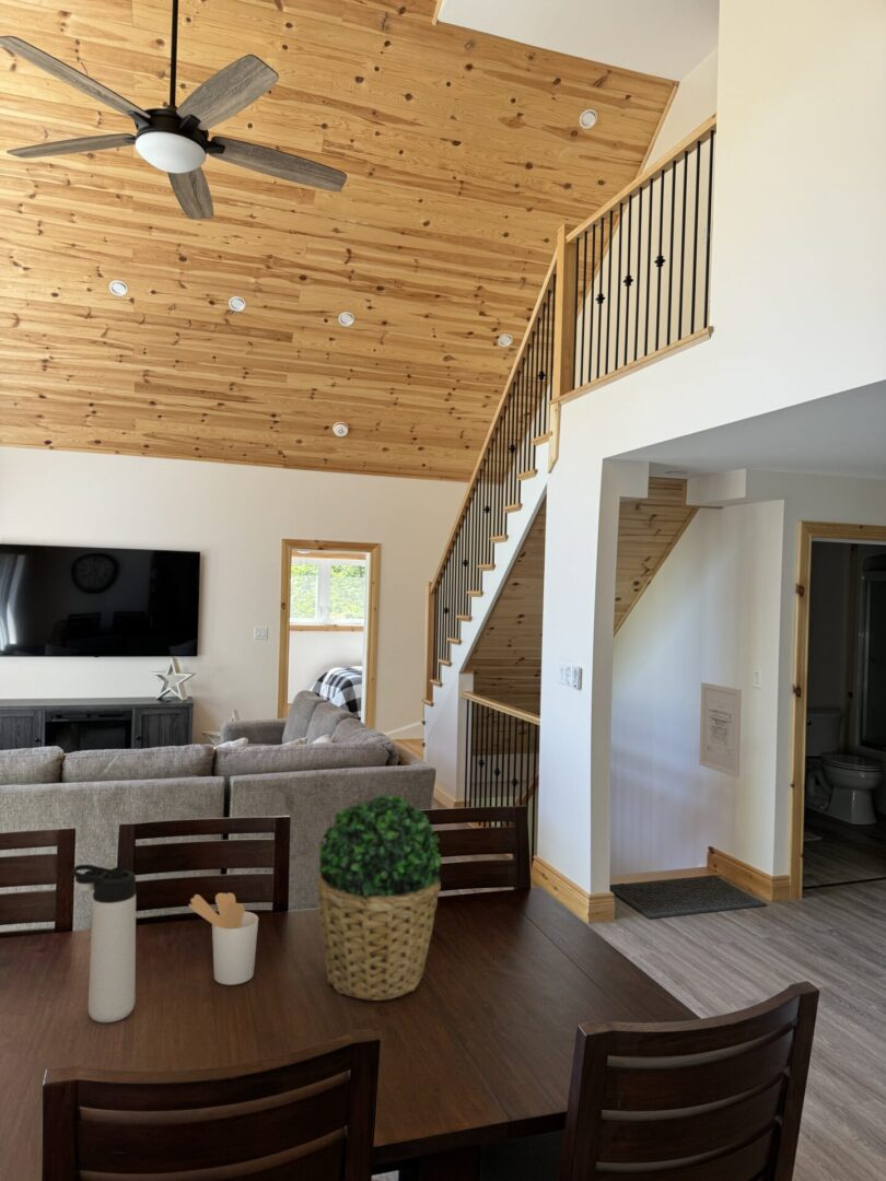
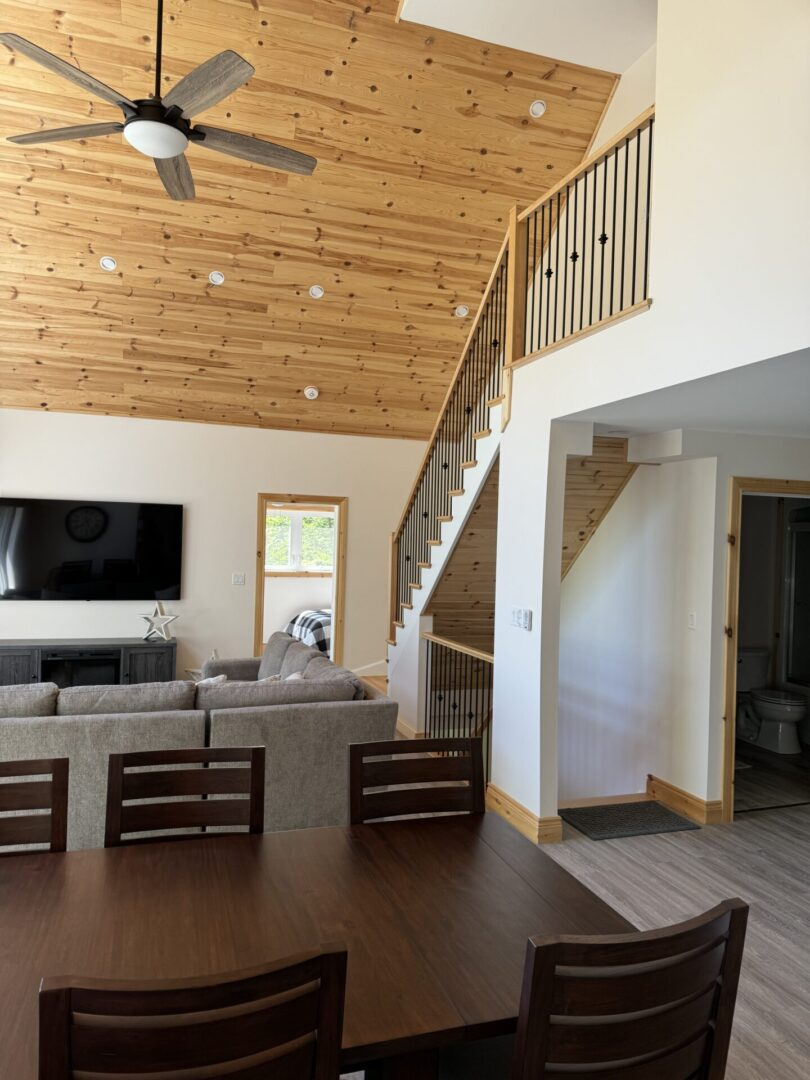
- thermos bottle [71,864,137,1024]
- utensil holder [188,892,259,986]
- potted plant [316,794,443,1001]
- wall art [698,681,743,779]
